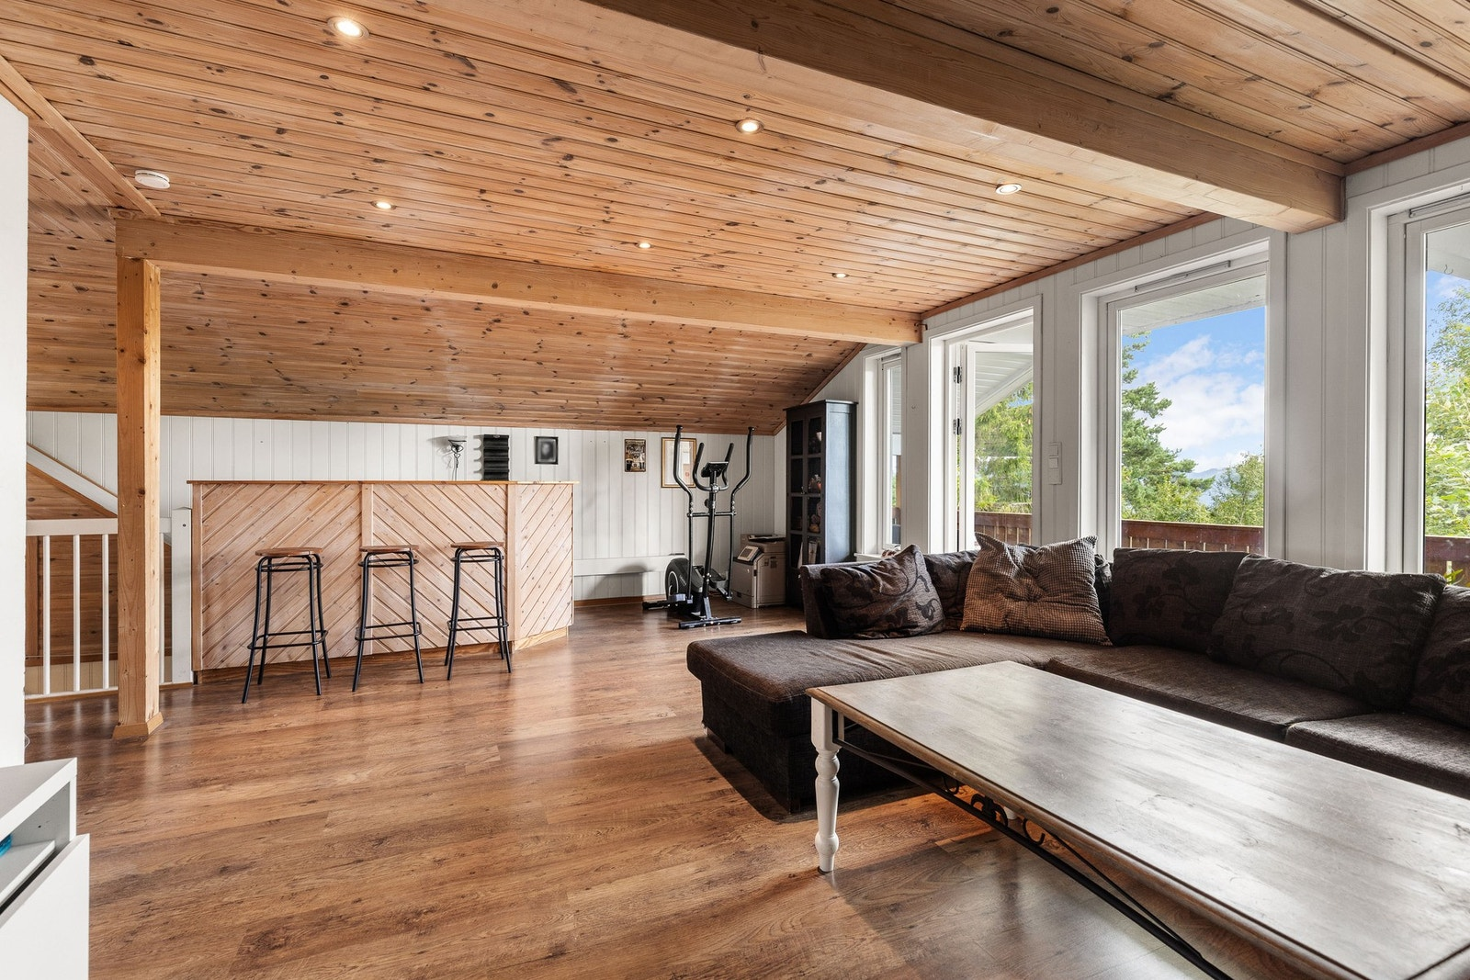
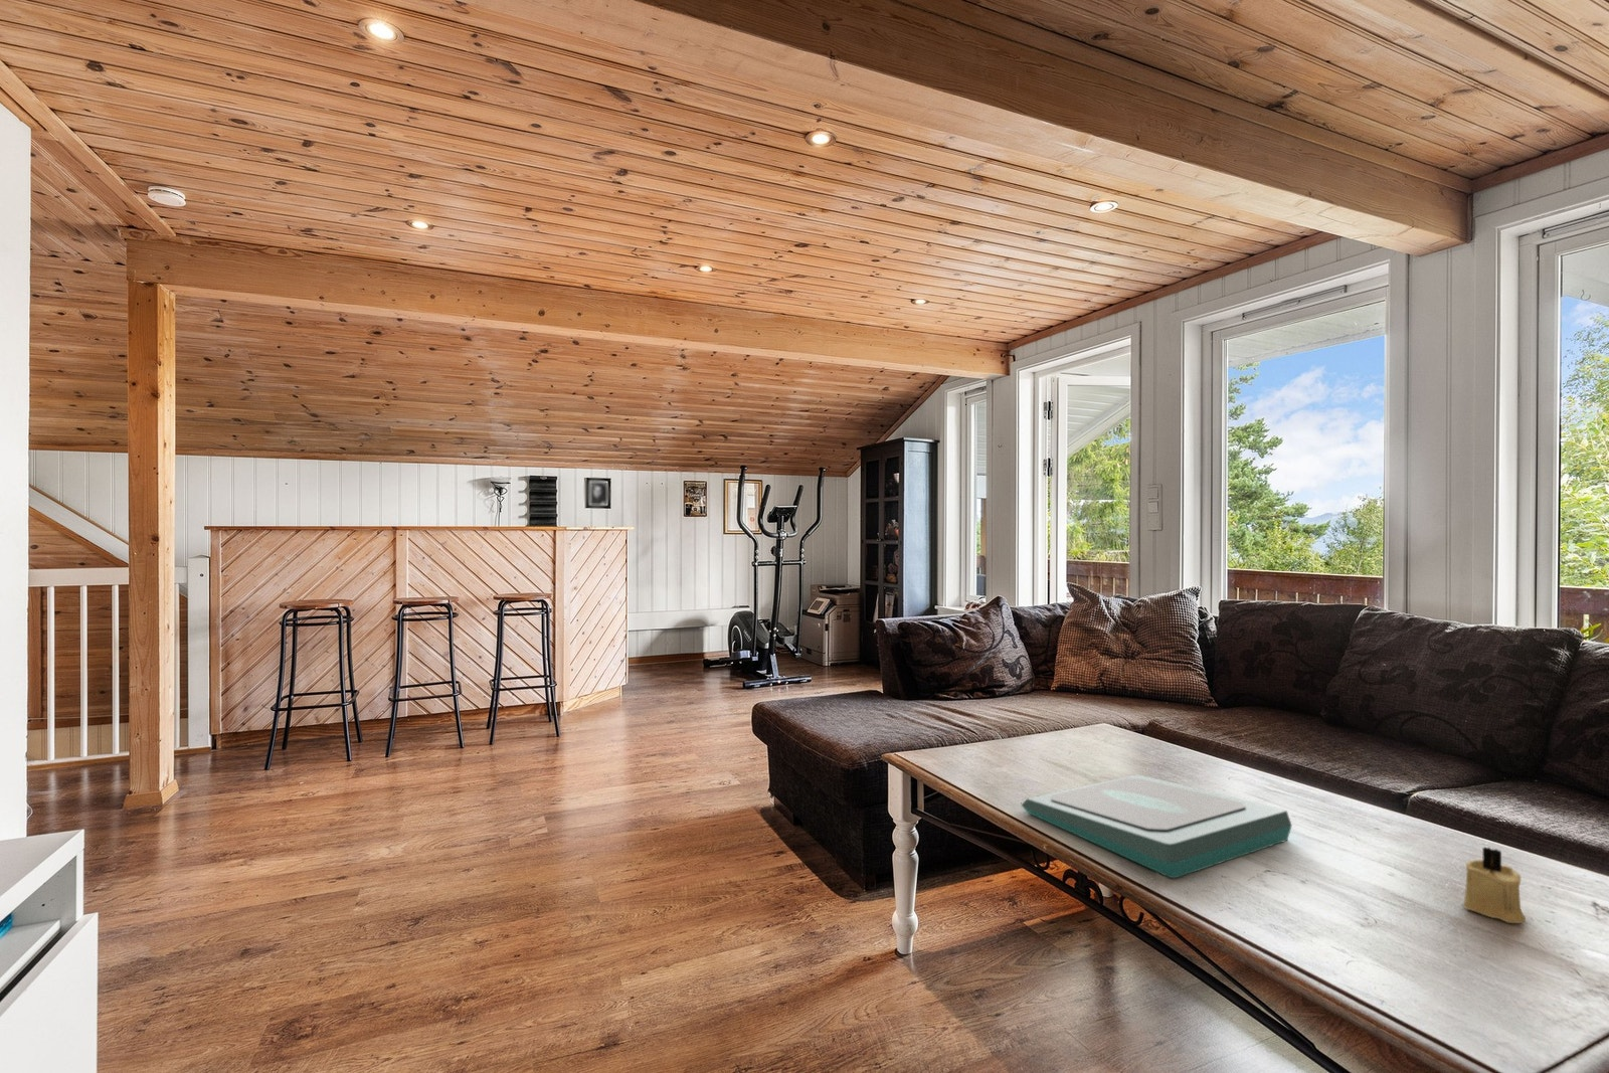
+ candle [1462,845,1526,925]
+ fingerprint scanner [1021,774,1293,879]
